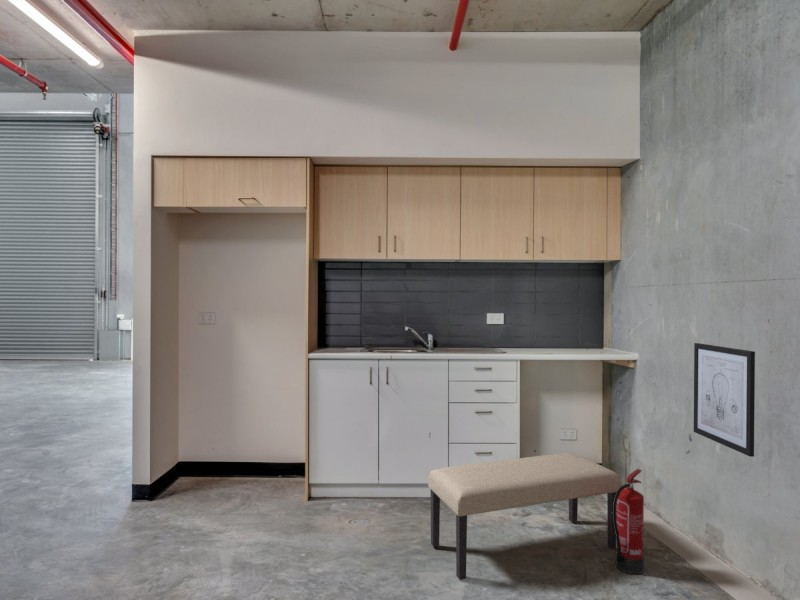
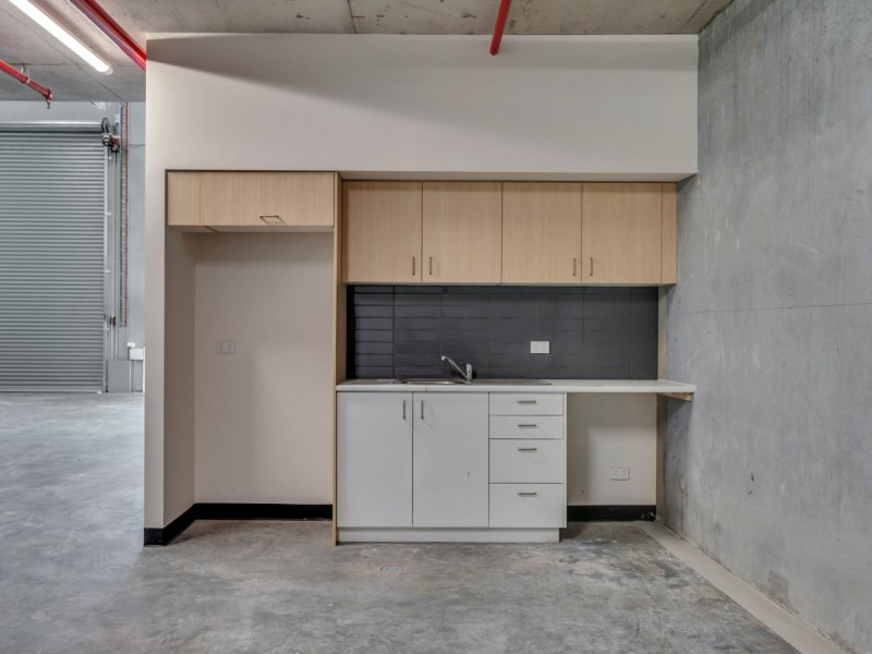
- wall art [693,342,756,458]
- fire extinguisher [612,468,645,575]
- bench [427,452,623,581]
